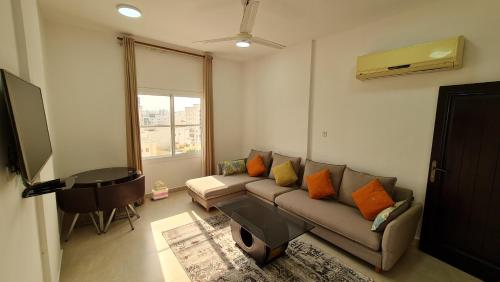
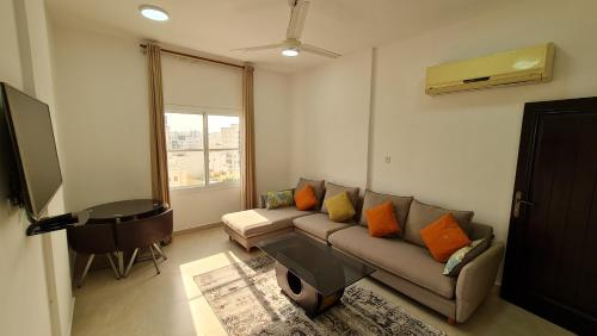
- basket [151,180,169,201]
